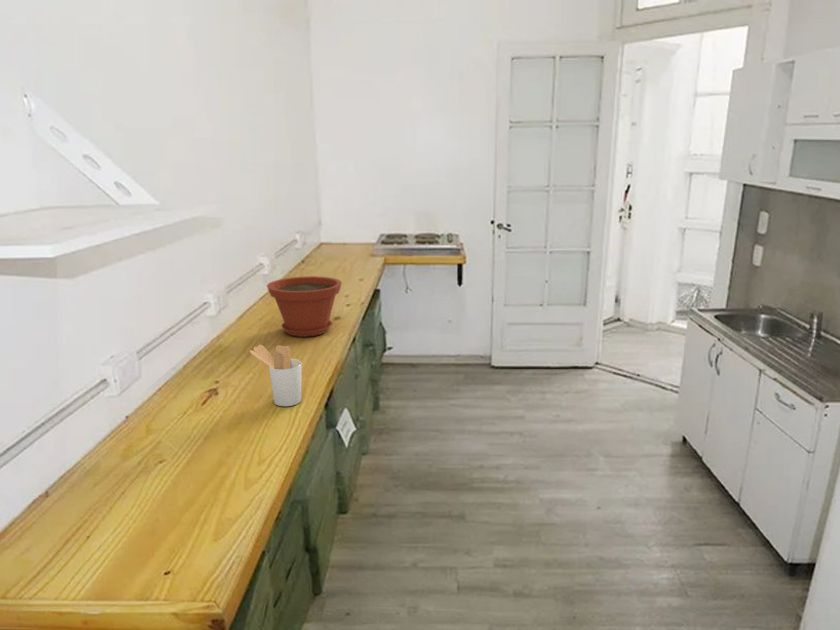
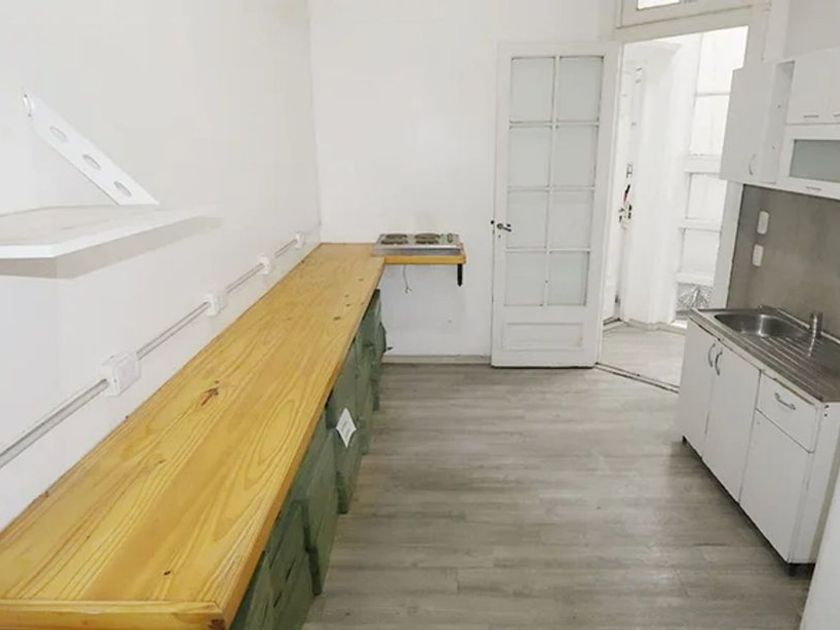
- plant pot [266,275,343,338]
- utensil holder [249,344,302,407]
